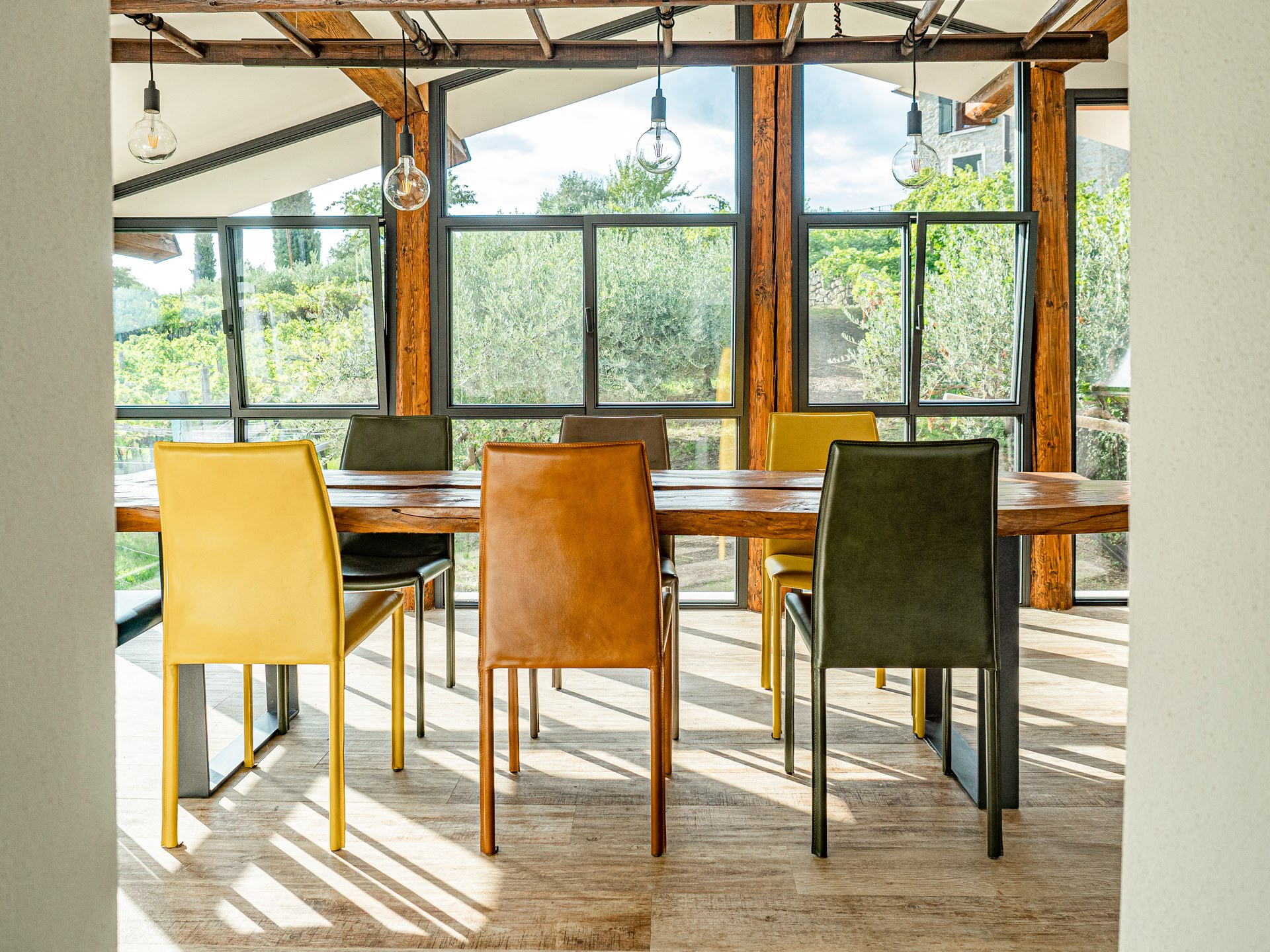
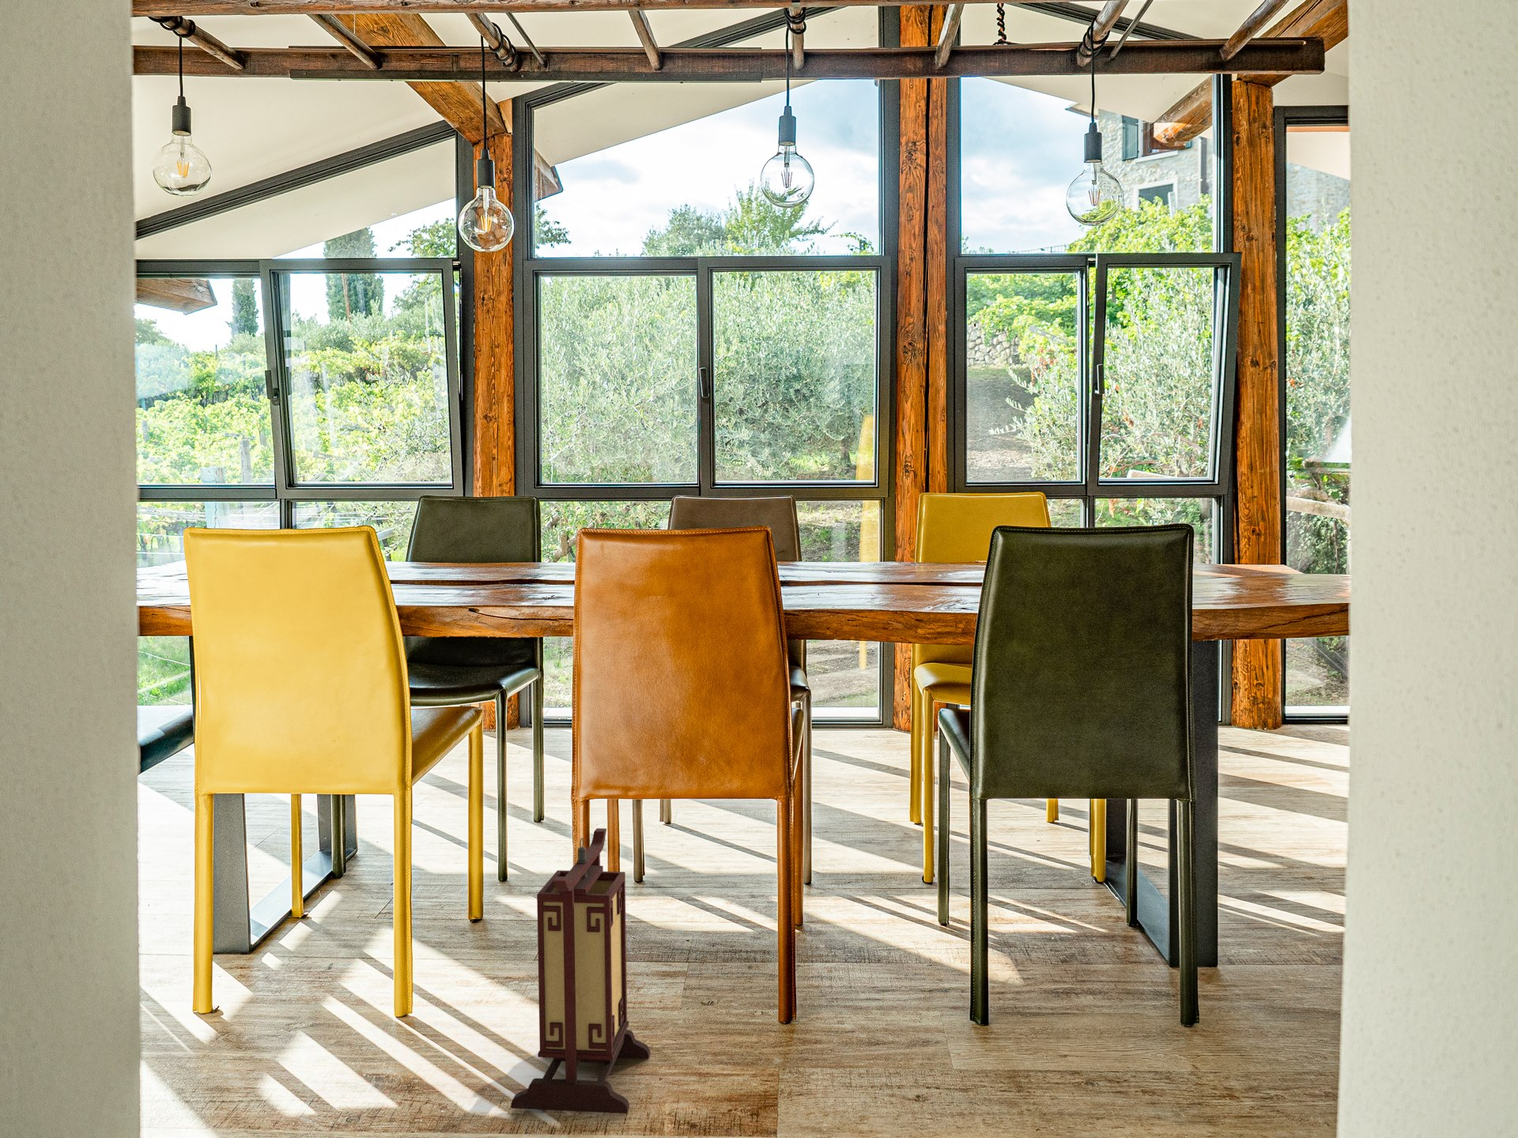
+ lantern [510,827,651,1114]
